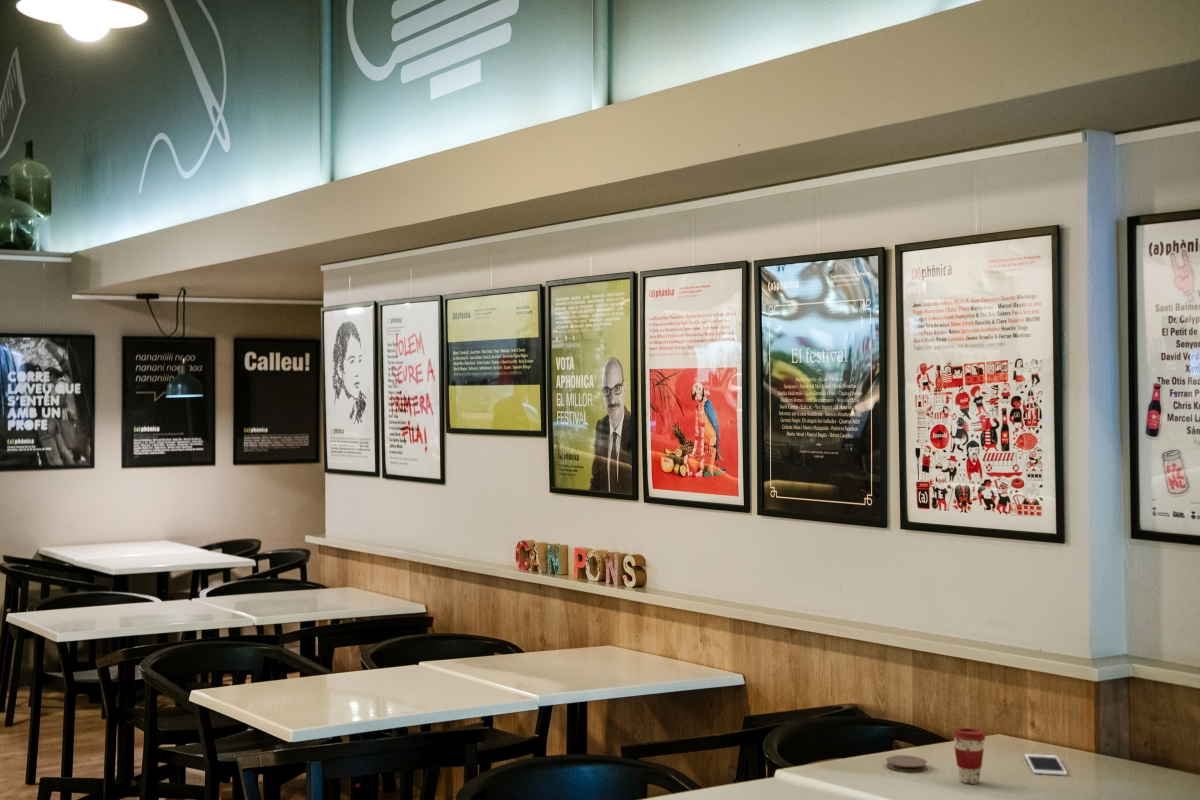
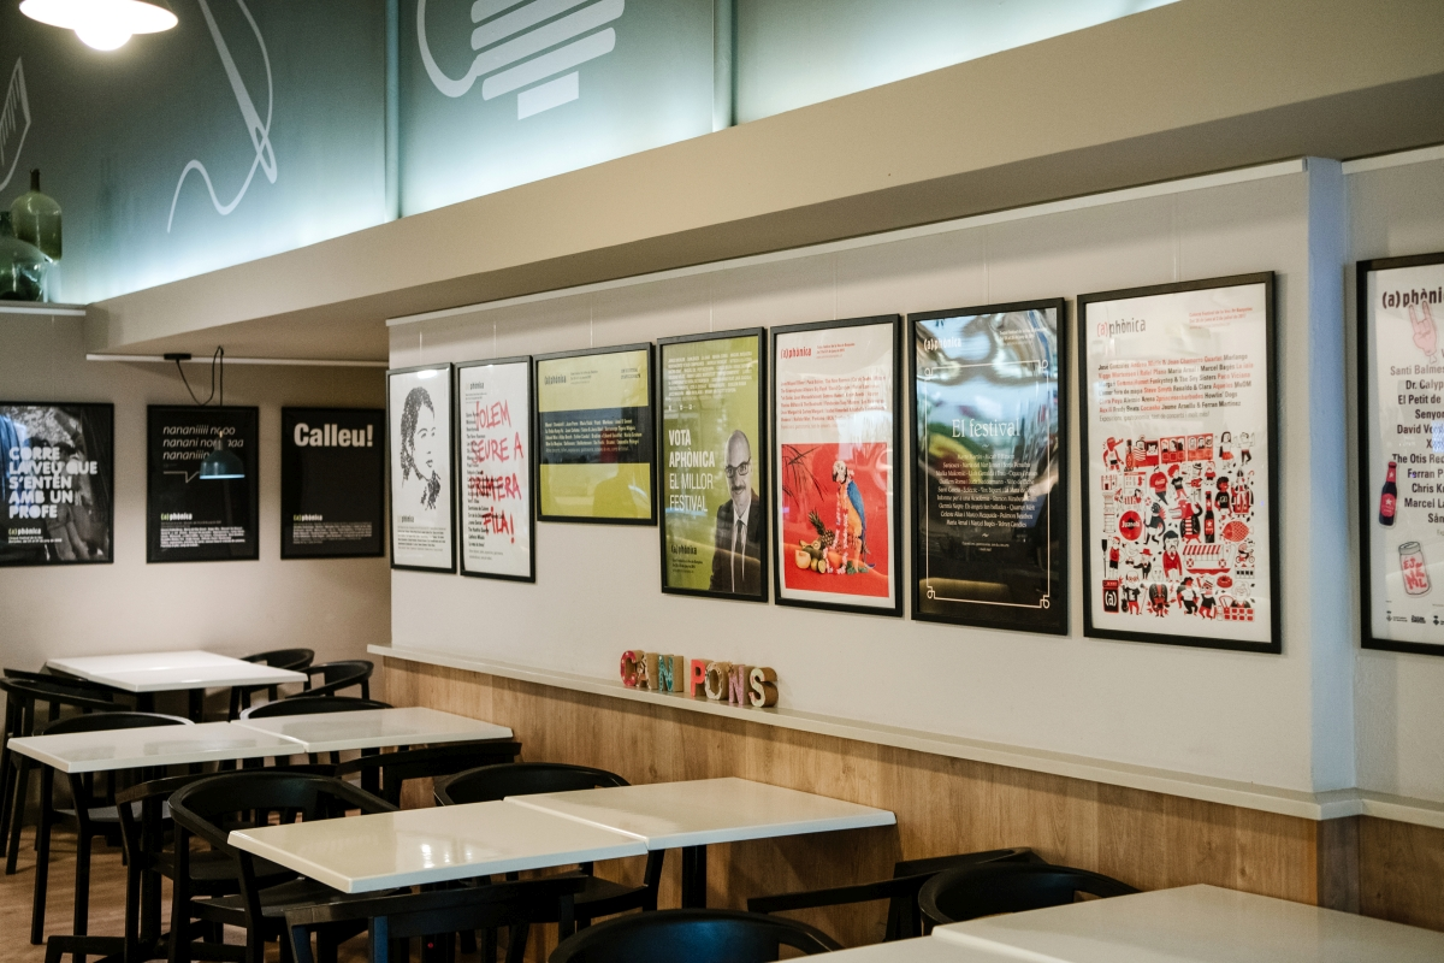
- cell phone [1024,753,1068,777]
- coffee cup [952,727,986,785]
- coaster [885,754,928,773]
